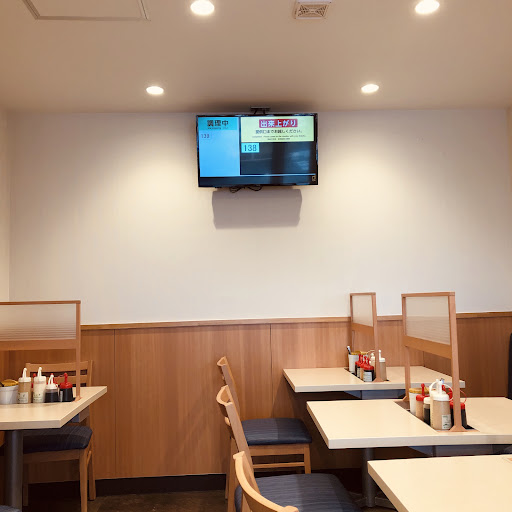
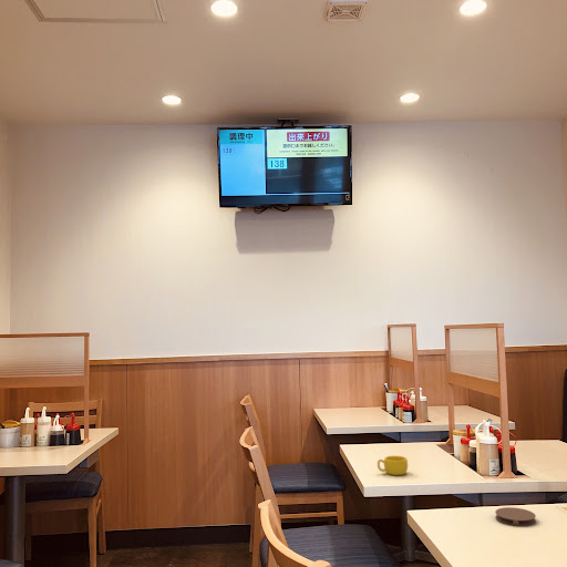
+ cup [377,455,409,476]
+ coaster [494,506,537,527]
